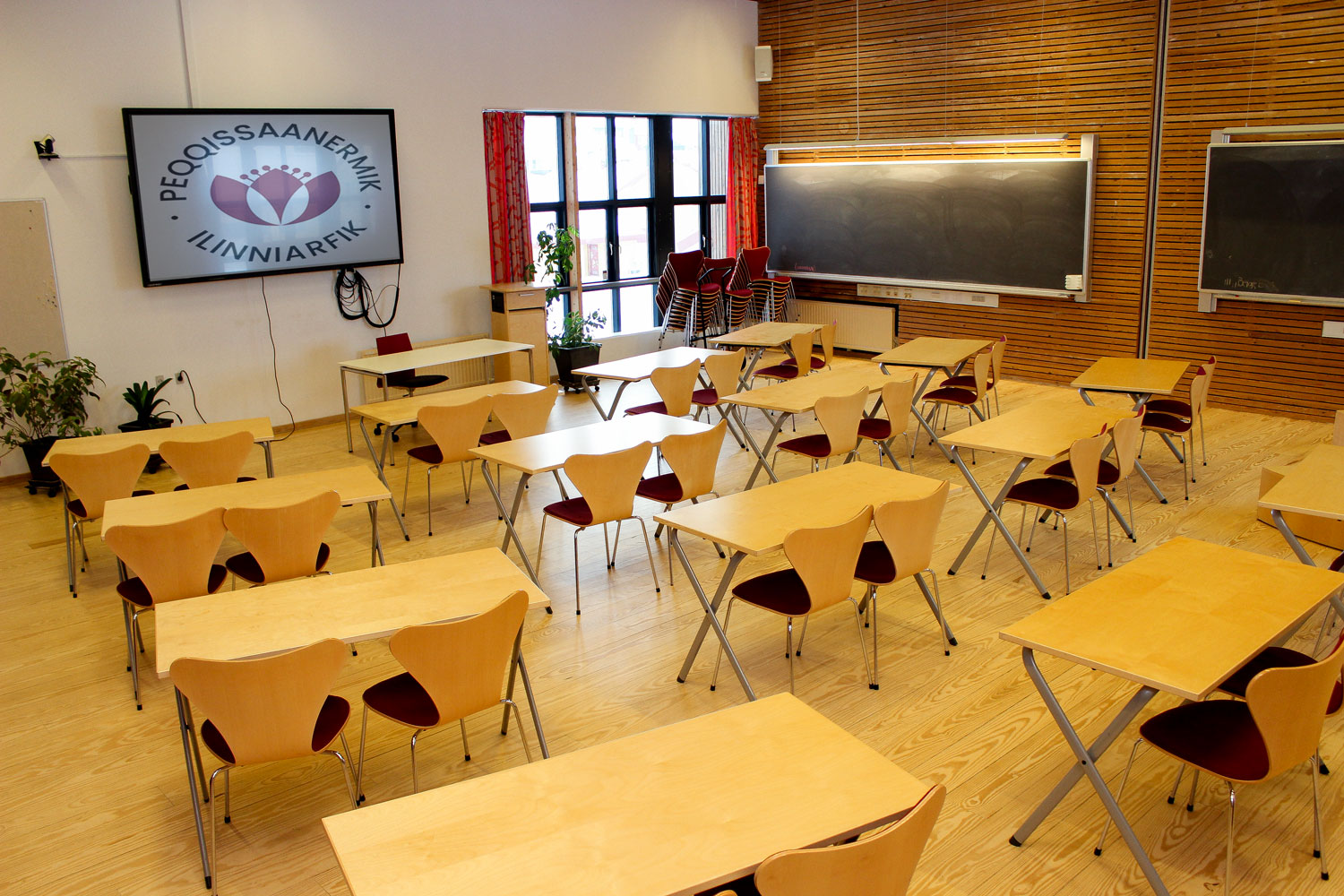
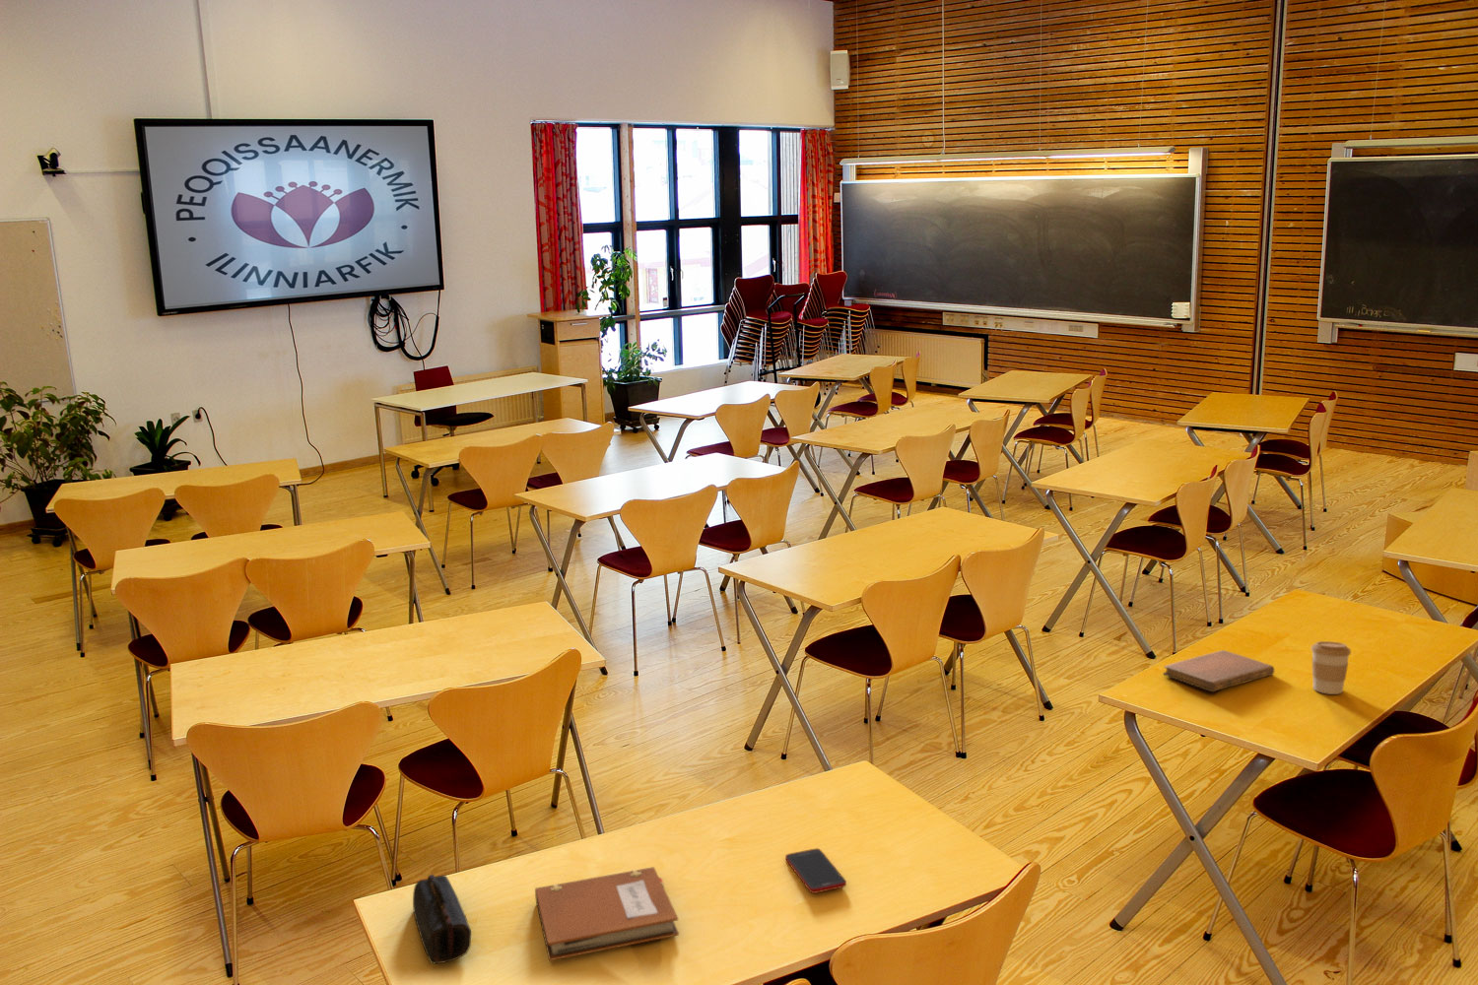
+ coffee cup [1310,640,1352,696]
+ notebook [1162,649,1275,693]
+ cell phone [784,848,848,895]
+ pencil case [412,874,472,964]
+ notebook [534,866,680,961]
